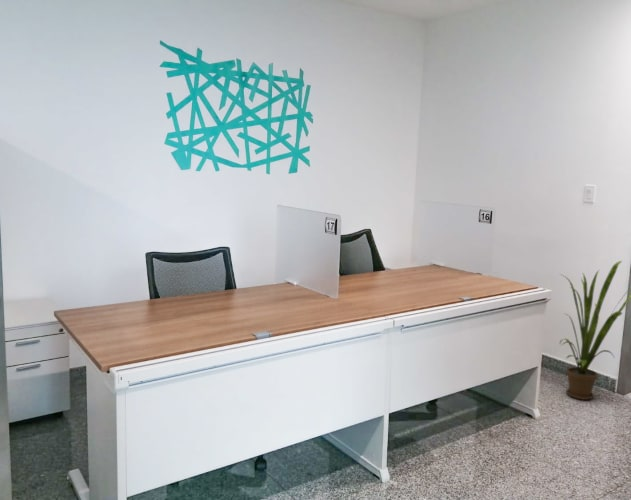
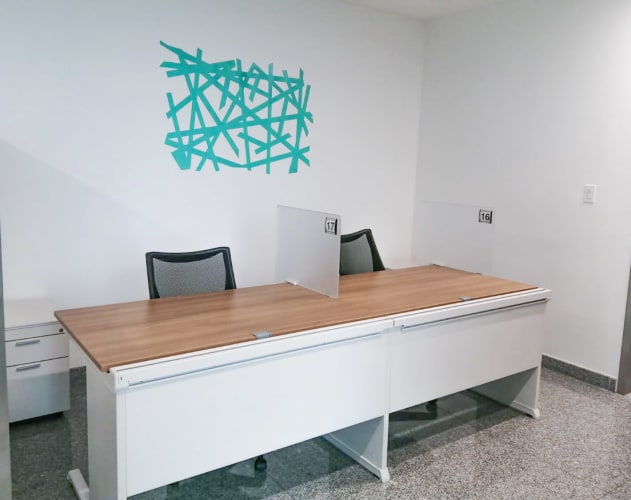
- house plant [559,260,631,401]
